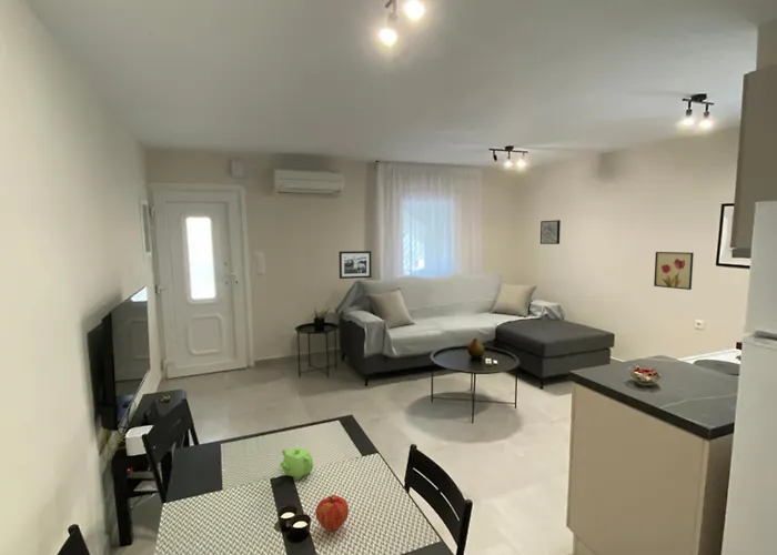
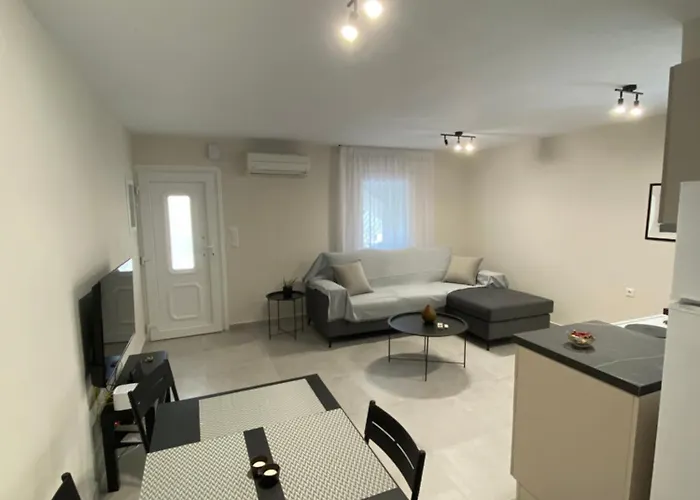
- wall art [653,251,695,291]
- teapot [279,446,314,481]
- picture frame [339,250,372,280]
- fruit [314,494,350,533]
- wall art [539,219,562,245]
